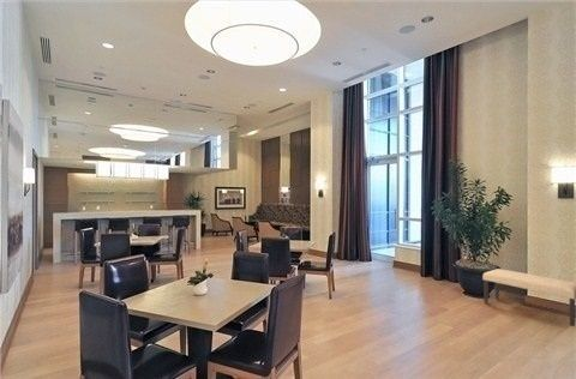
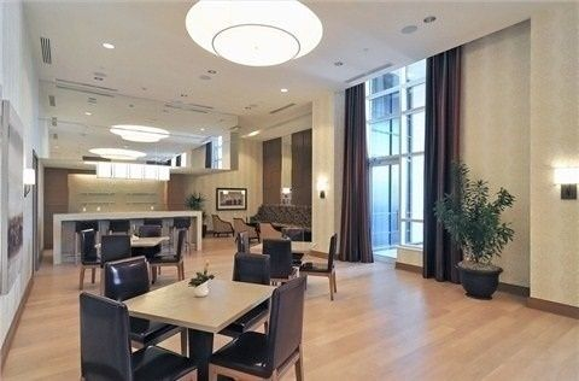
- bench [481,267,576,327]
